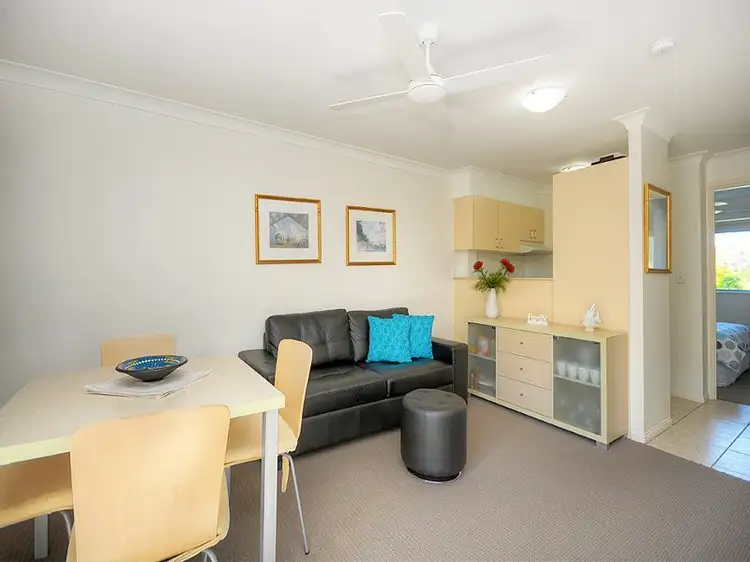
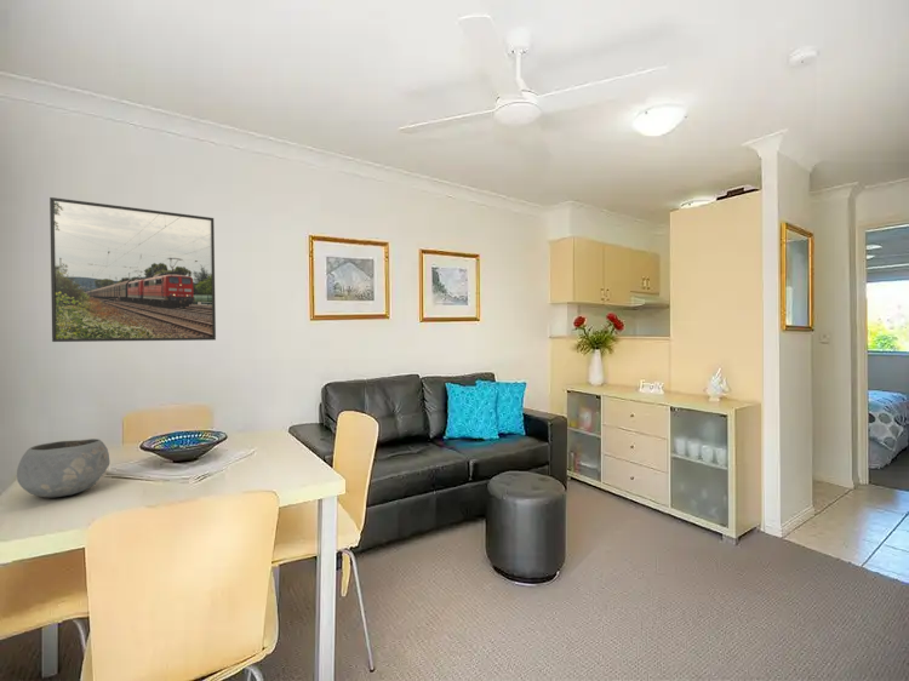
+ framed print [48,196,217,343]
+ bowl [16,437,112,498]
